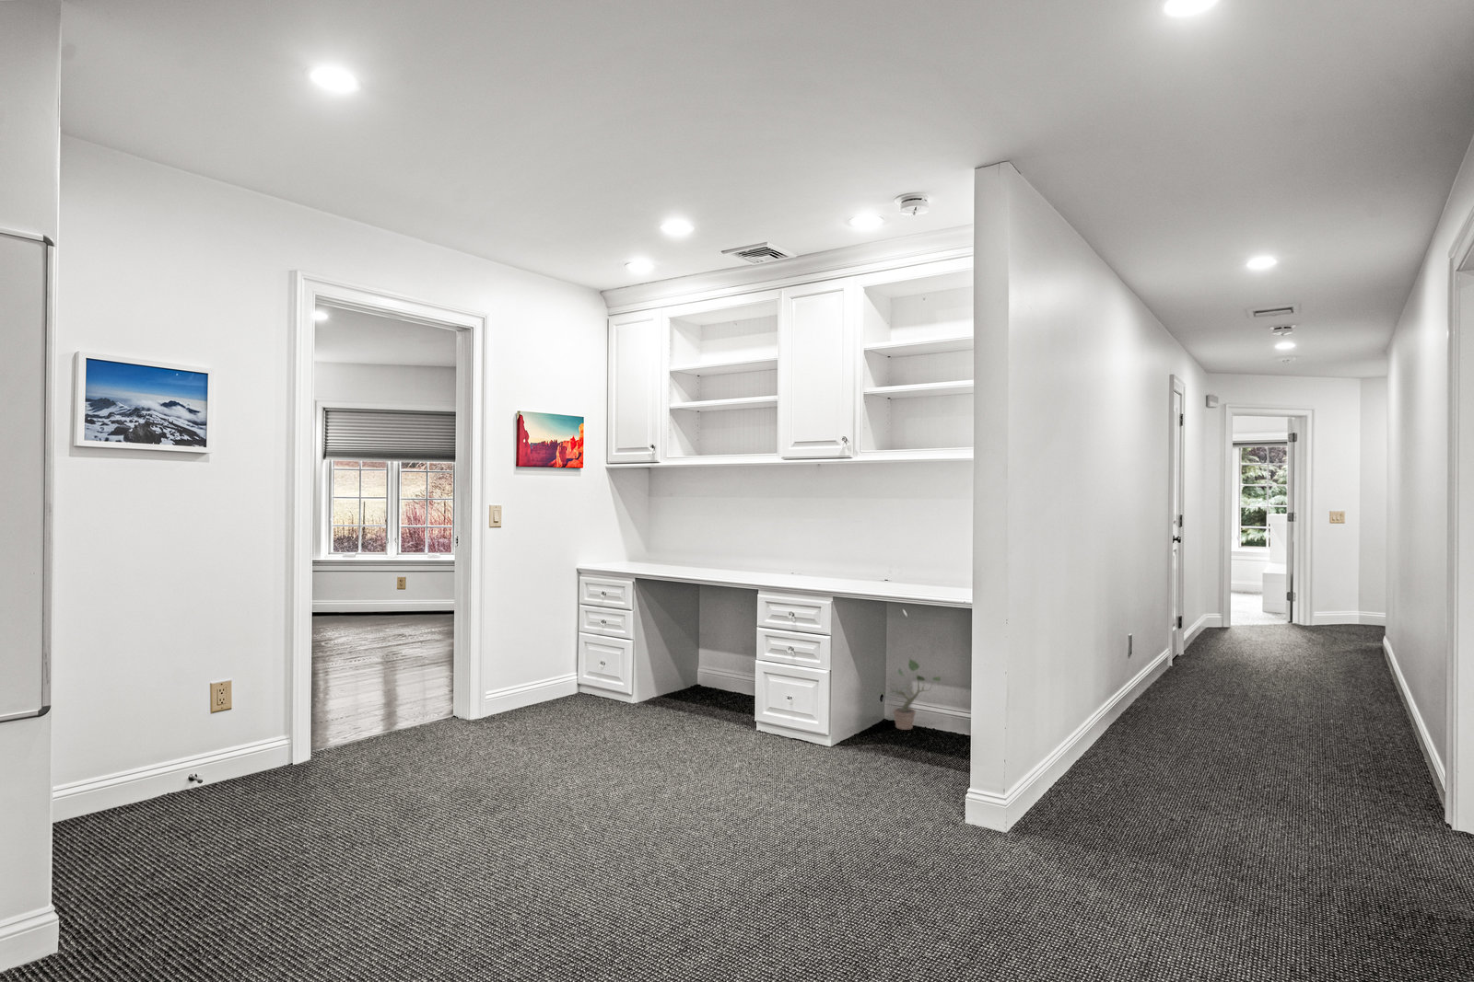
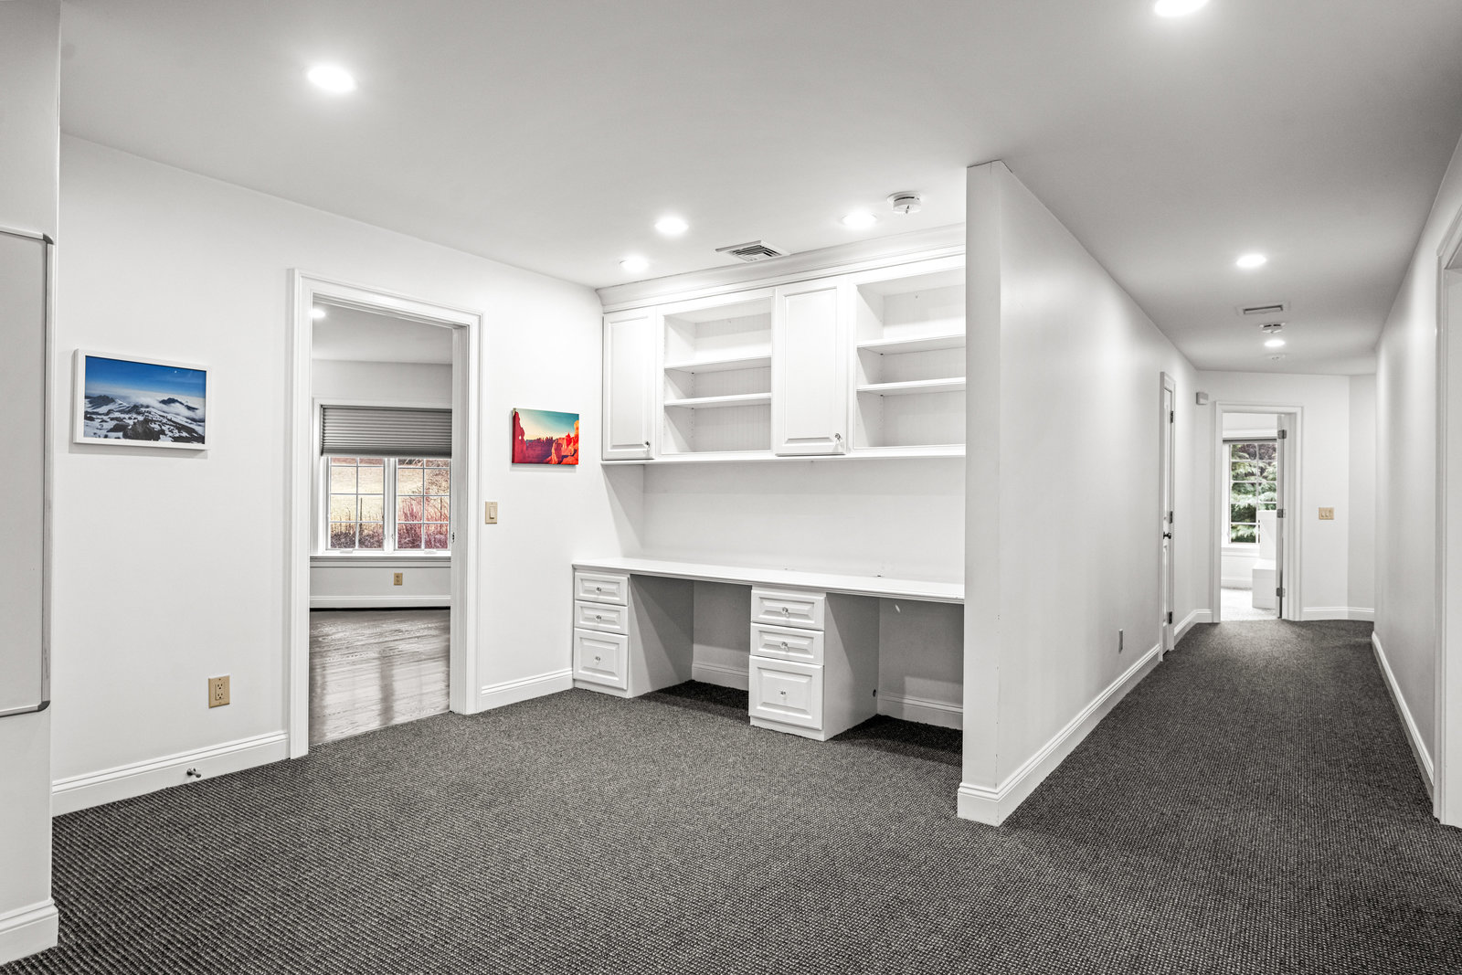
- potted plant [878,658,941,731]
